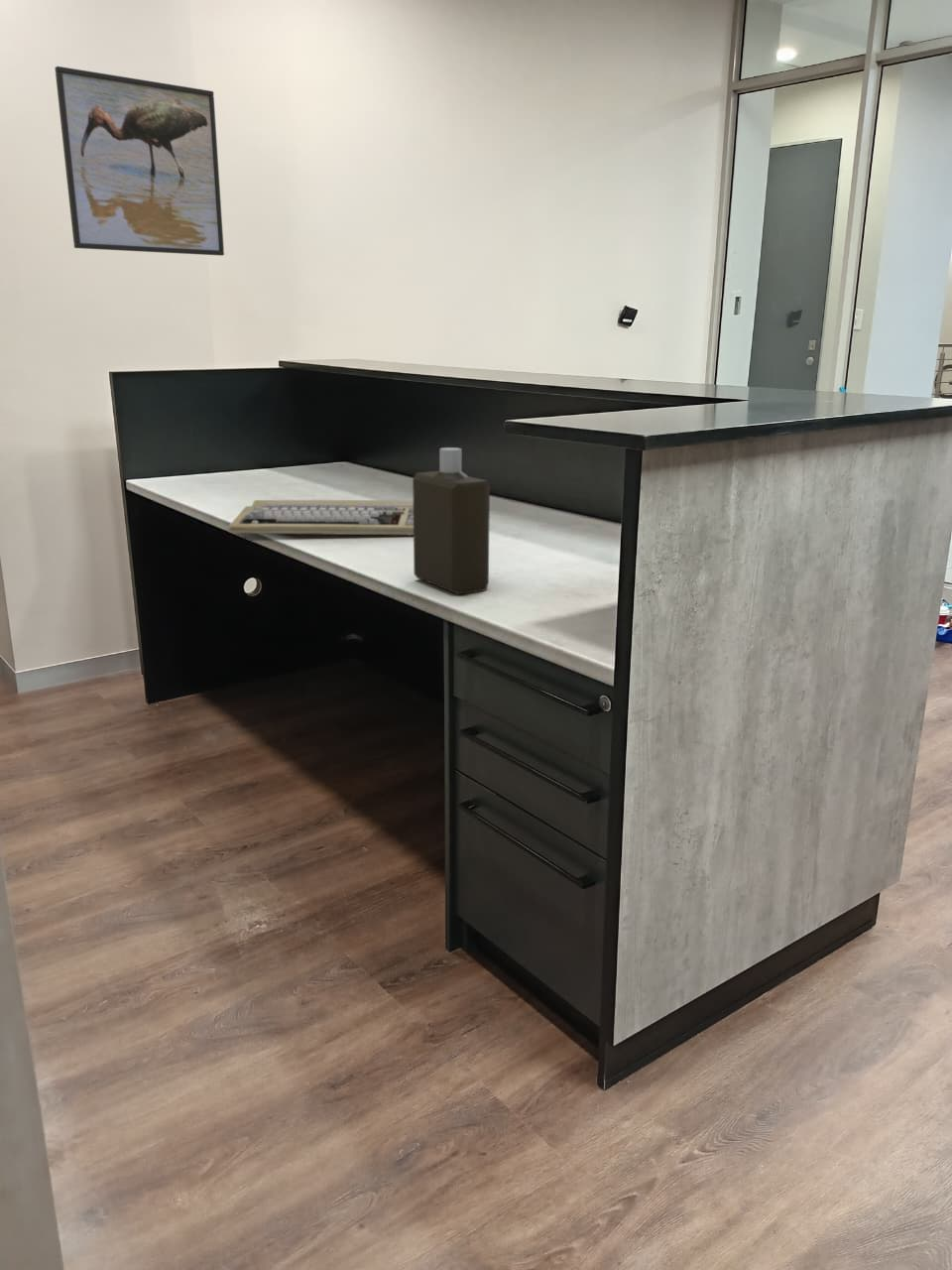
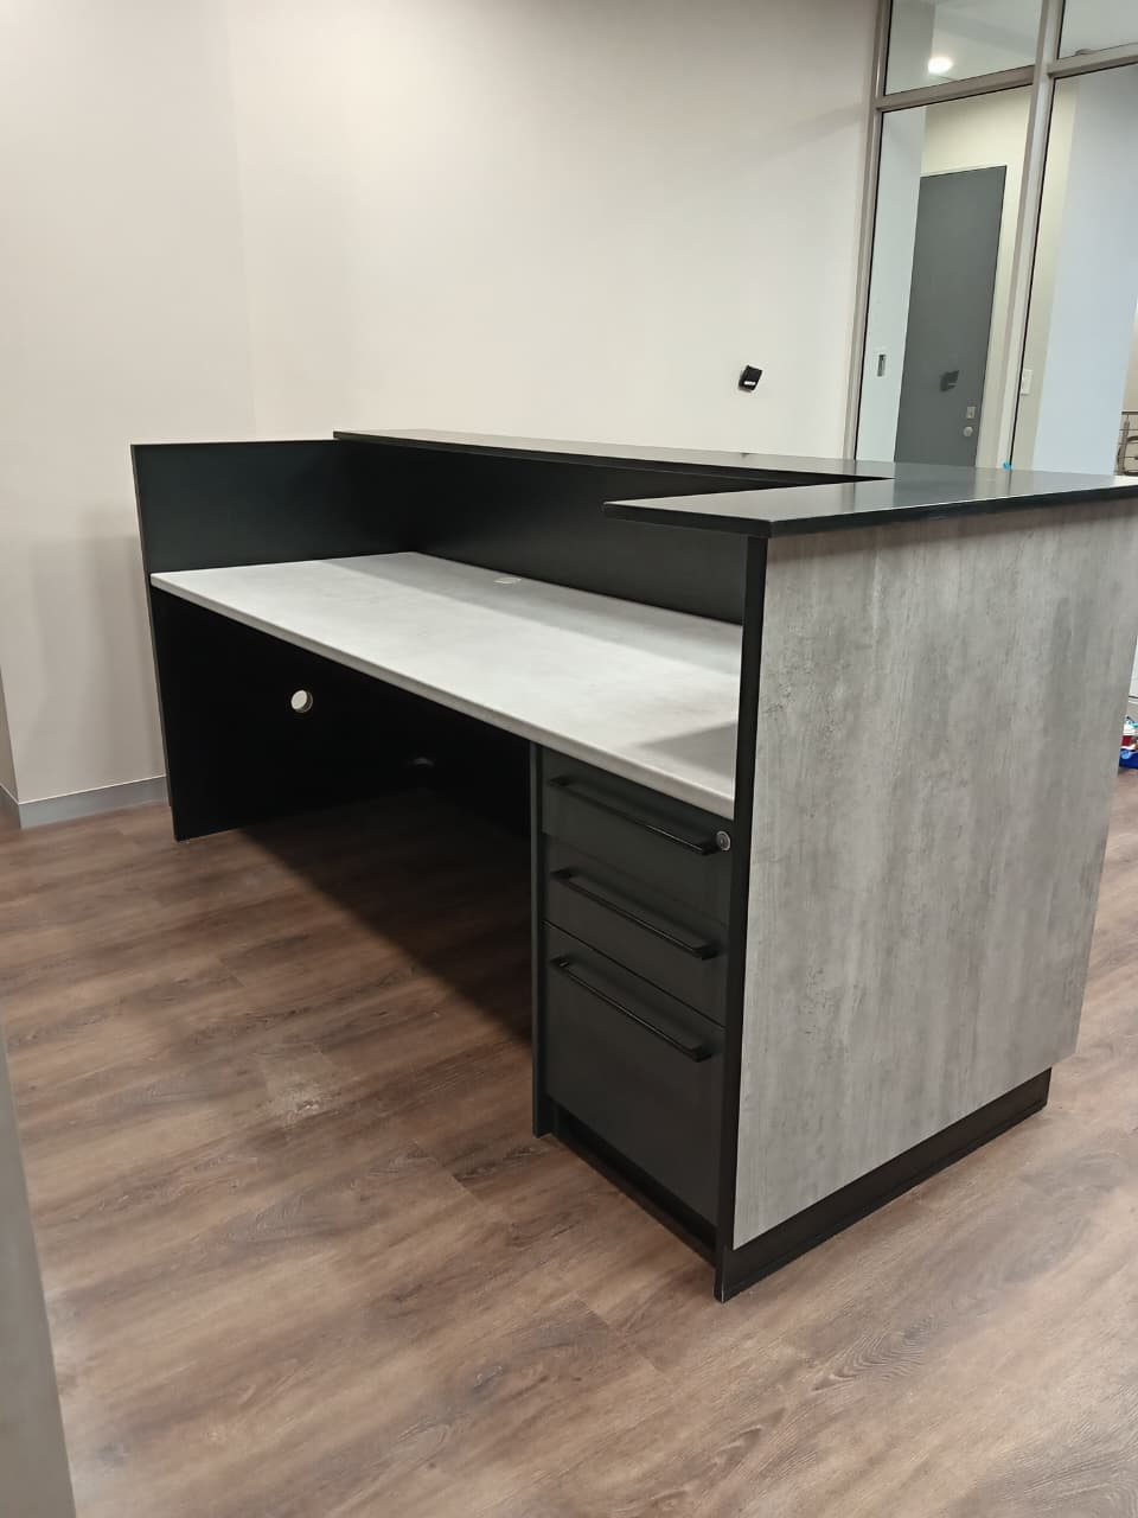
- bottle [412,446,491,595]
- keyboard [228,499,414,537]
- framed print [54,65,225,257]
